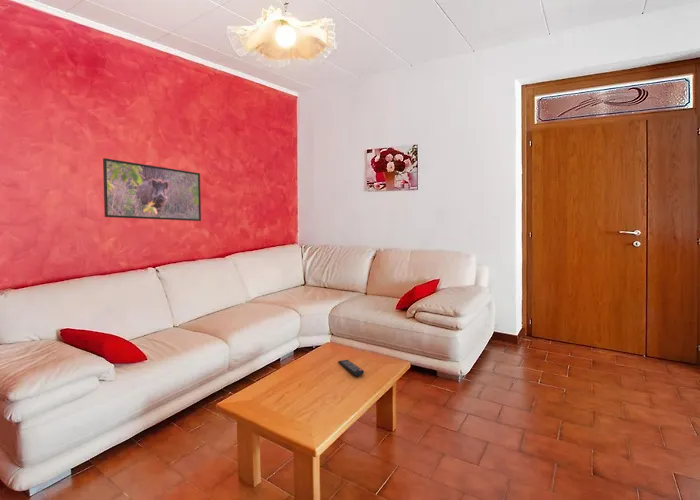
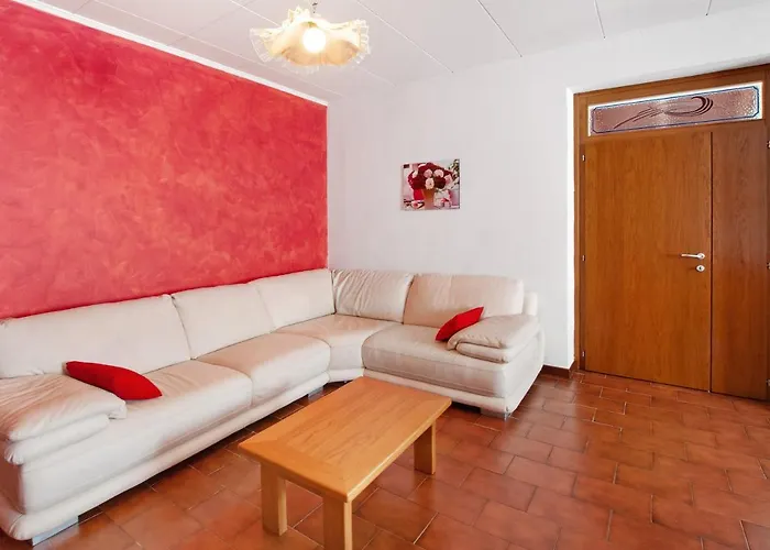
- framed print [102,157,202,222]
- remote control [337,359,365,377]
